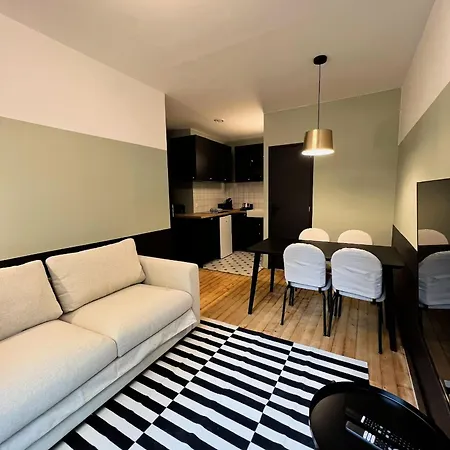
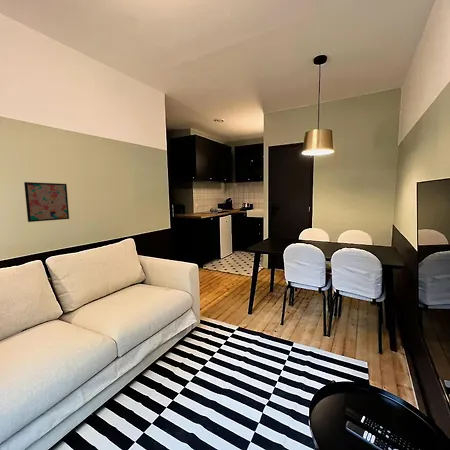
+ wall art [23,181,70,223]
